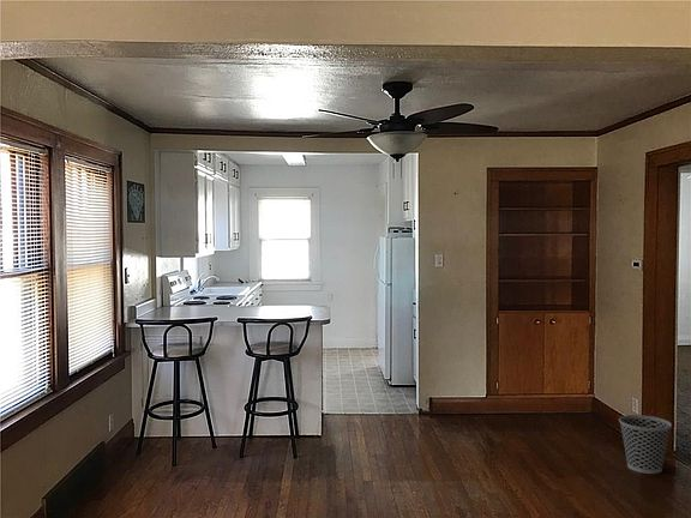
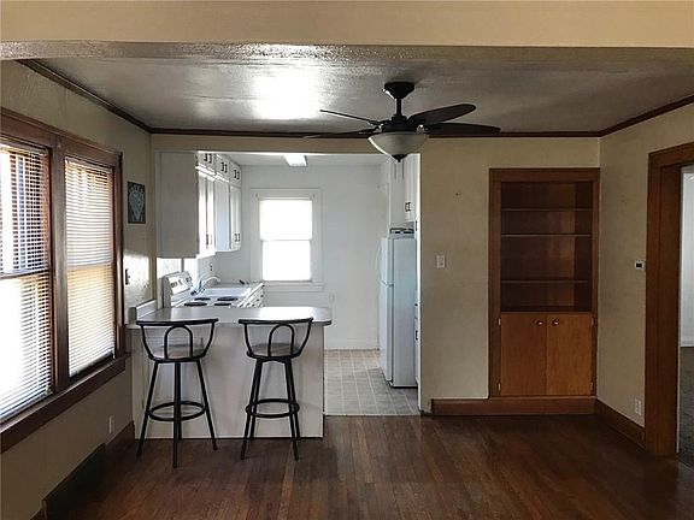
- wastebasket [618,414,673,475]
